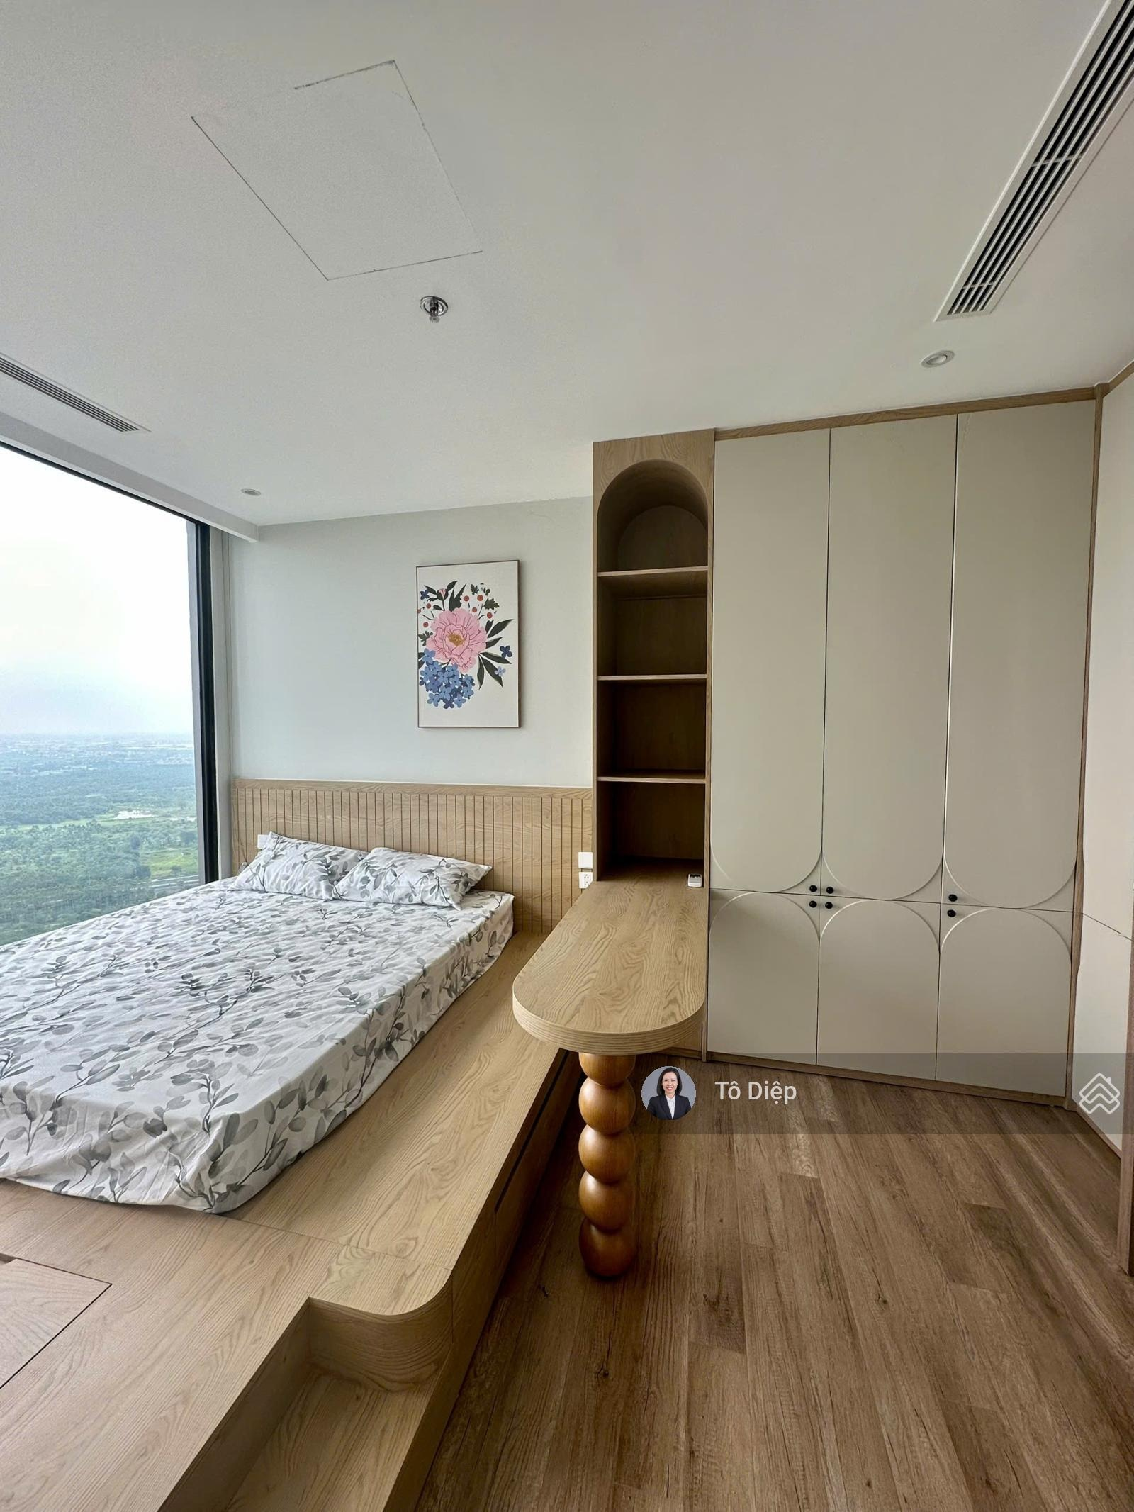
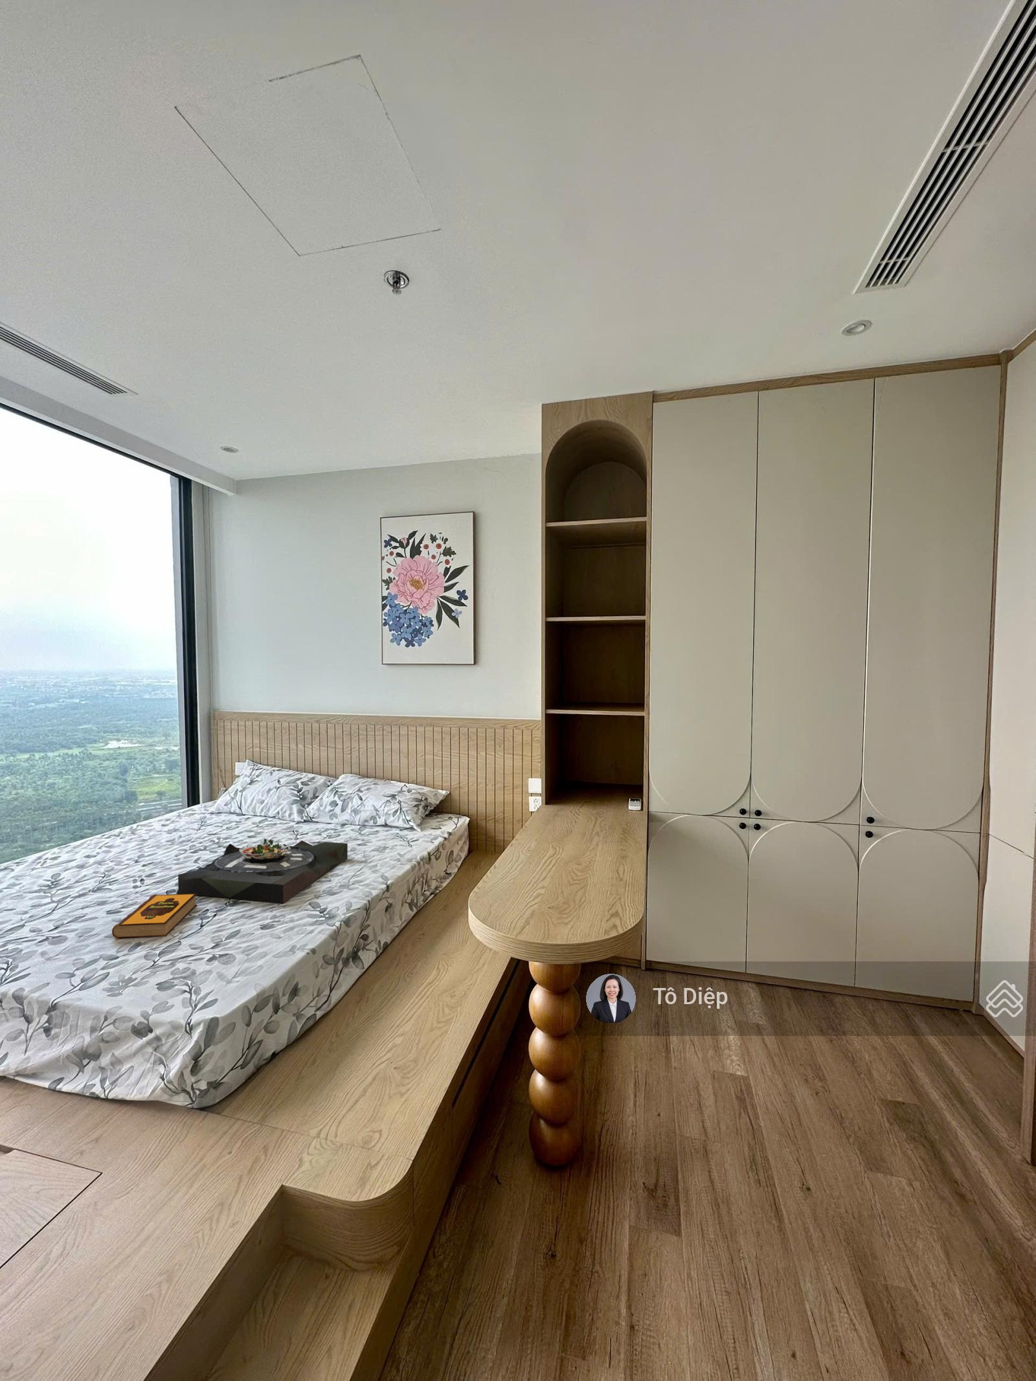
+ serving tray [175,838,348,904]
+ hardback book [111,893,197,939]
